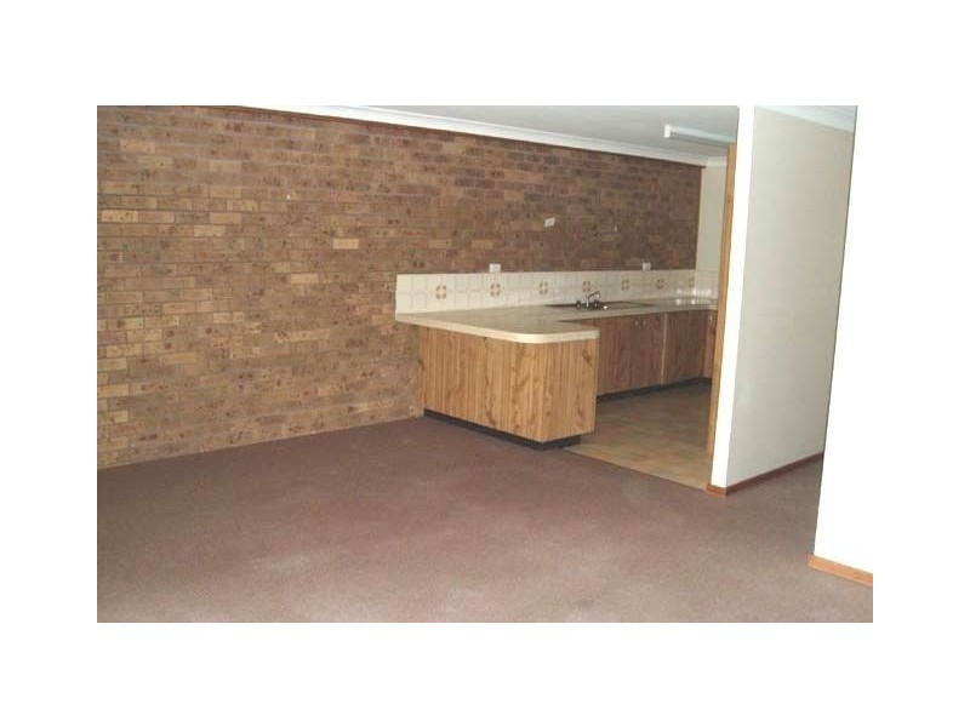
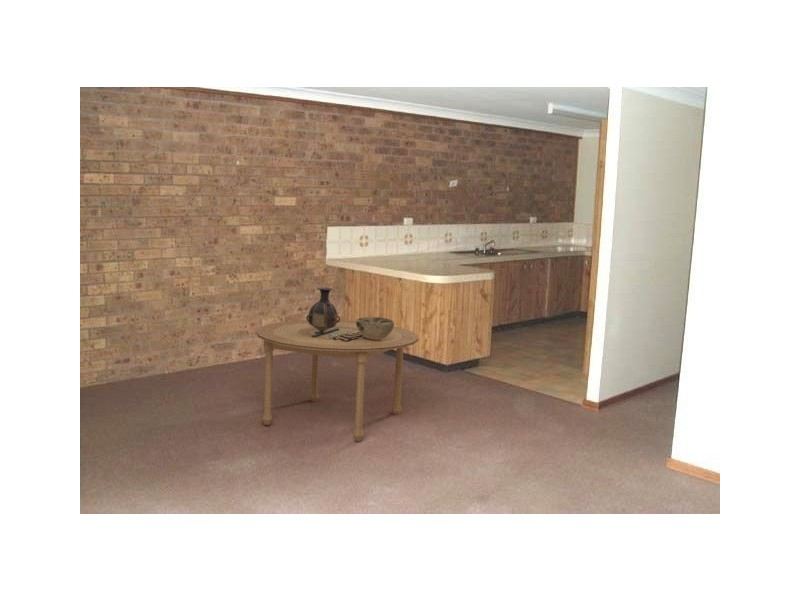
+ decorative bowl [355,316,395,340]
+ dining table [255,319,419,442]
+ vase [305,286,341,332]
